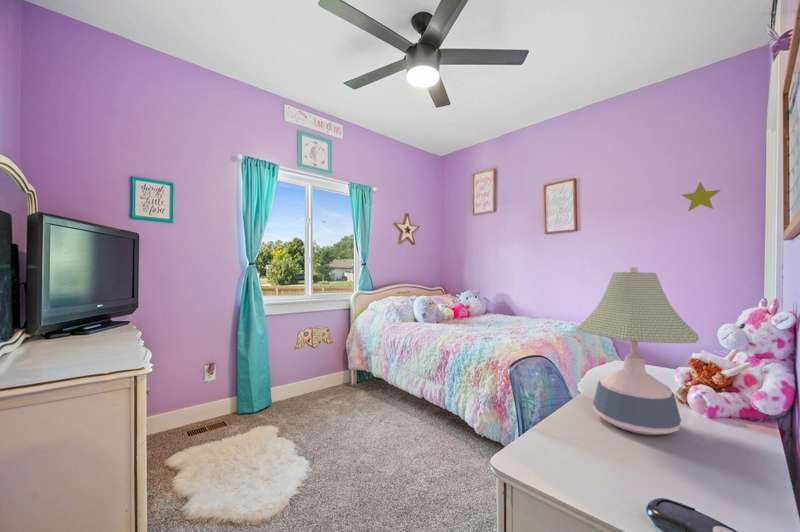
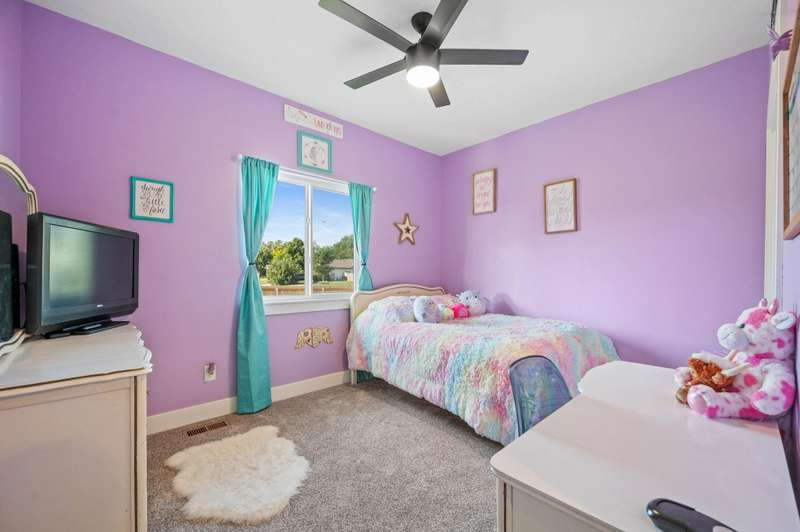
- decorative star [680,181,722,212]
- desk lamp [576,266,700,436]
